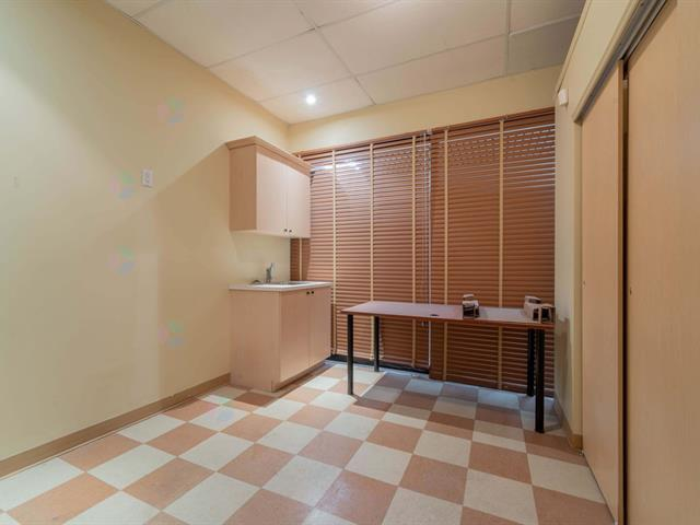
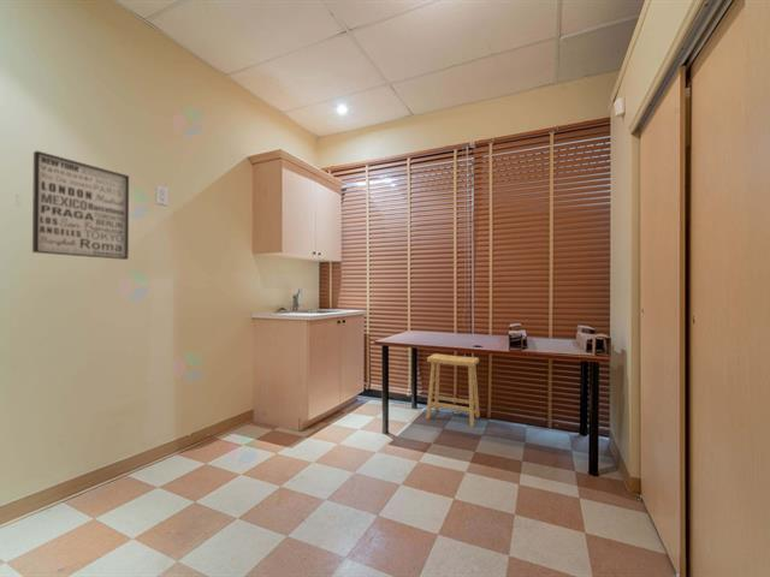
+ stool [425,352,481,428]
+ wall art [31,150,130,261]
